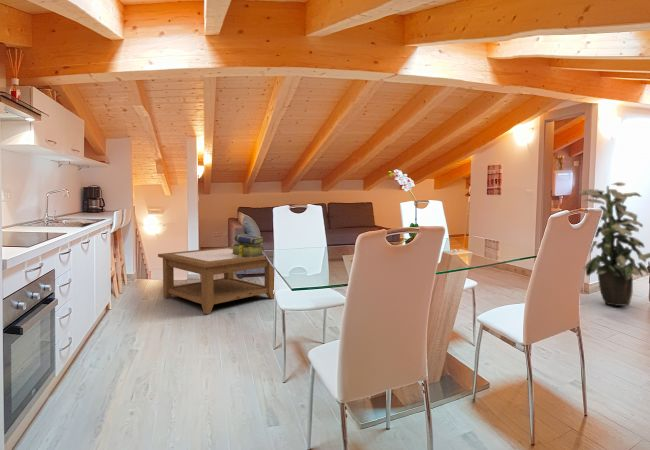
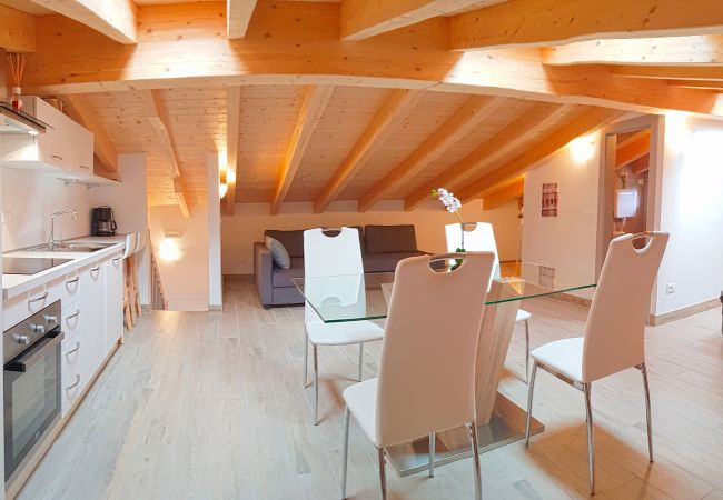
- indoor plant [577,181,650,307]
- coffee table [157,246,275,315]
- stack of books [231,233,265,258]
